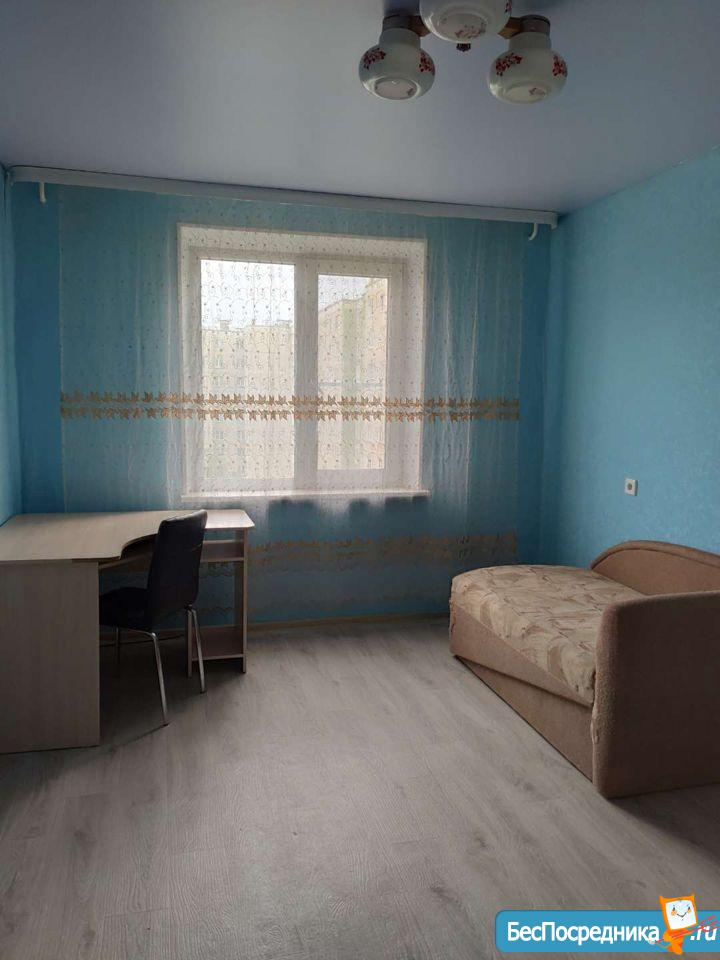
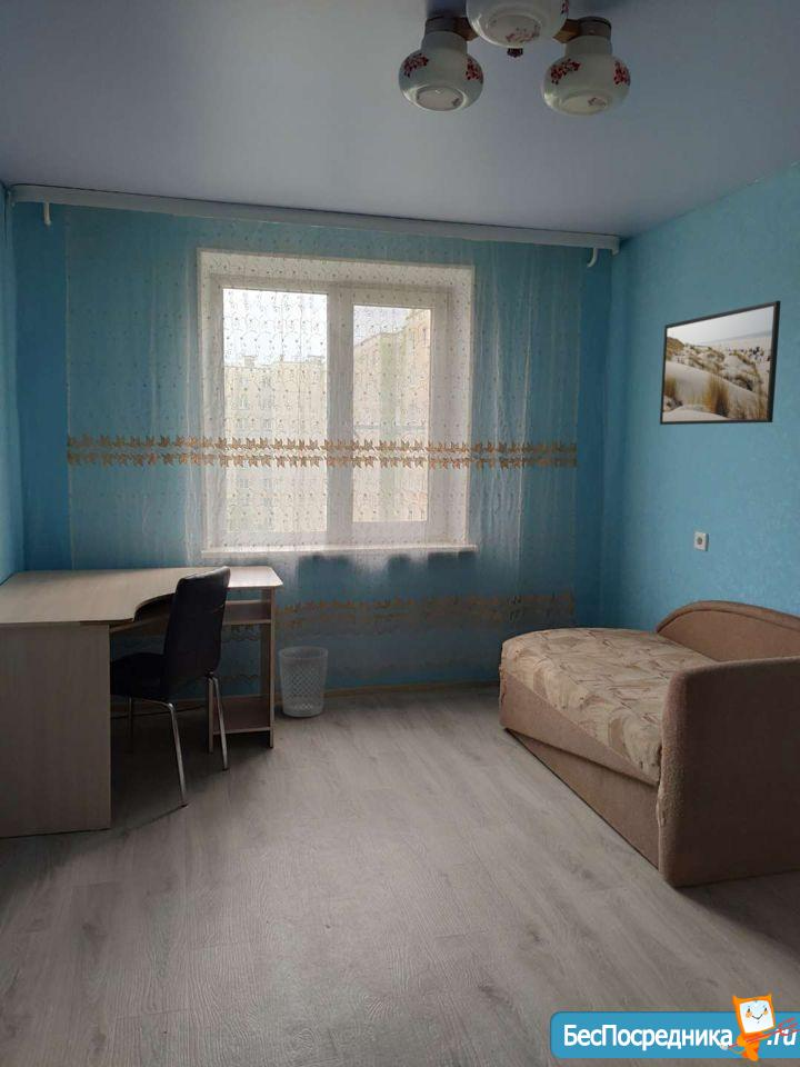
+ wastebasket [278,646,329,718]
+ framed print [659,300,782,426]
